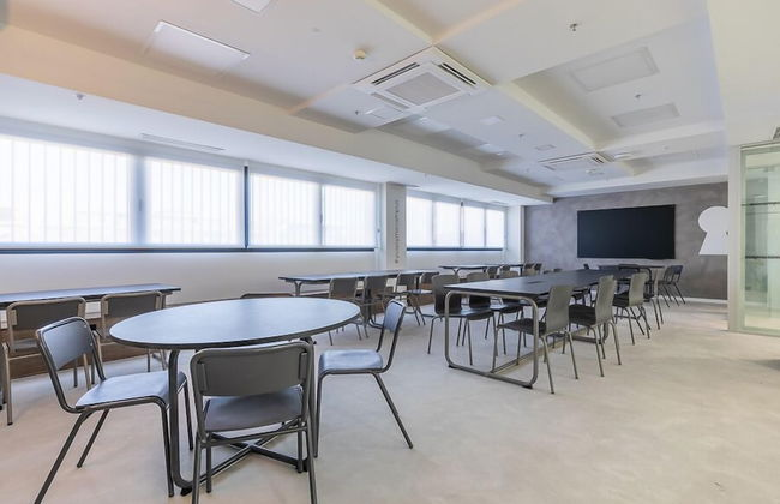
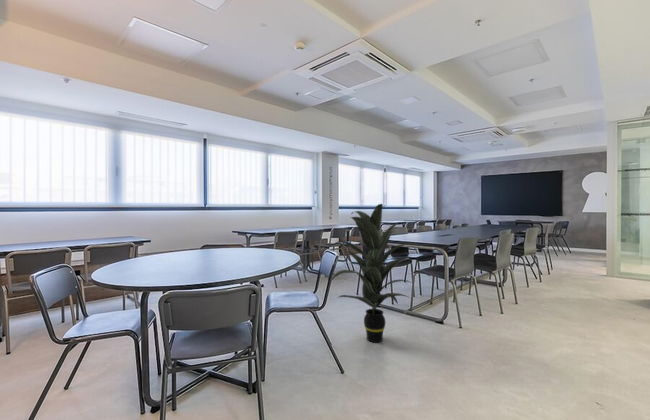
+ indoor plant [330,203,421,344]
